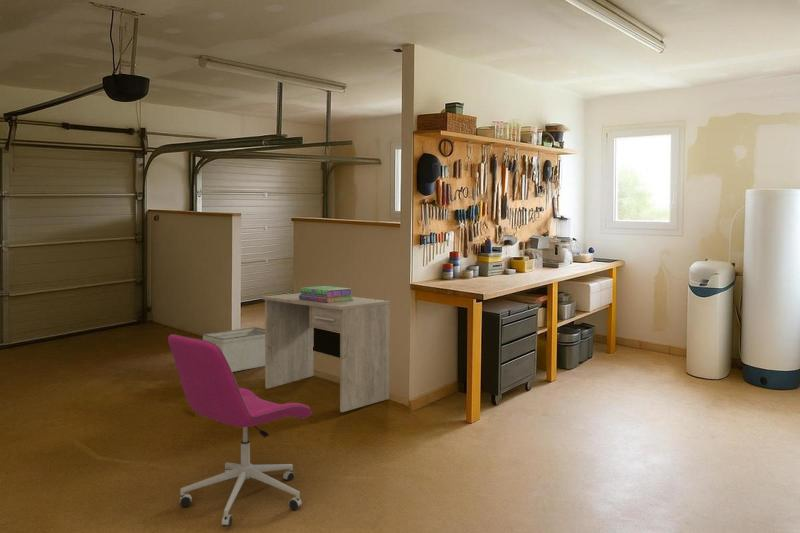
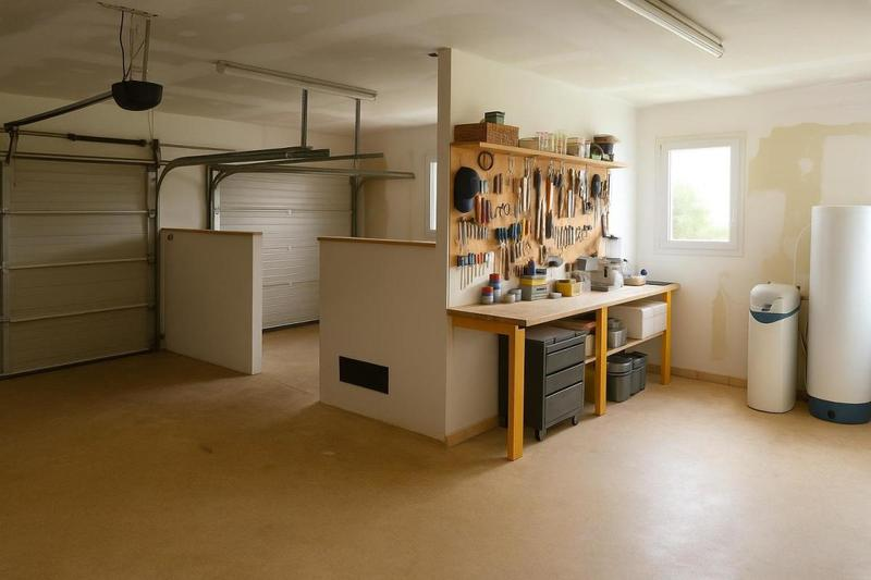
- stack of books [299,285,355,303]
- office chair [167,333,314,528]
- storage bin [202,326,265,373]
- desk [261,292,391,413]
